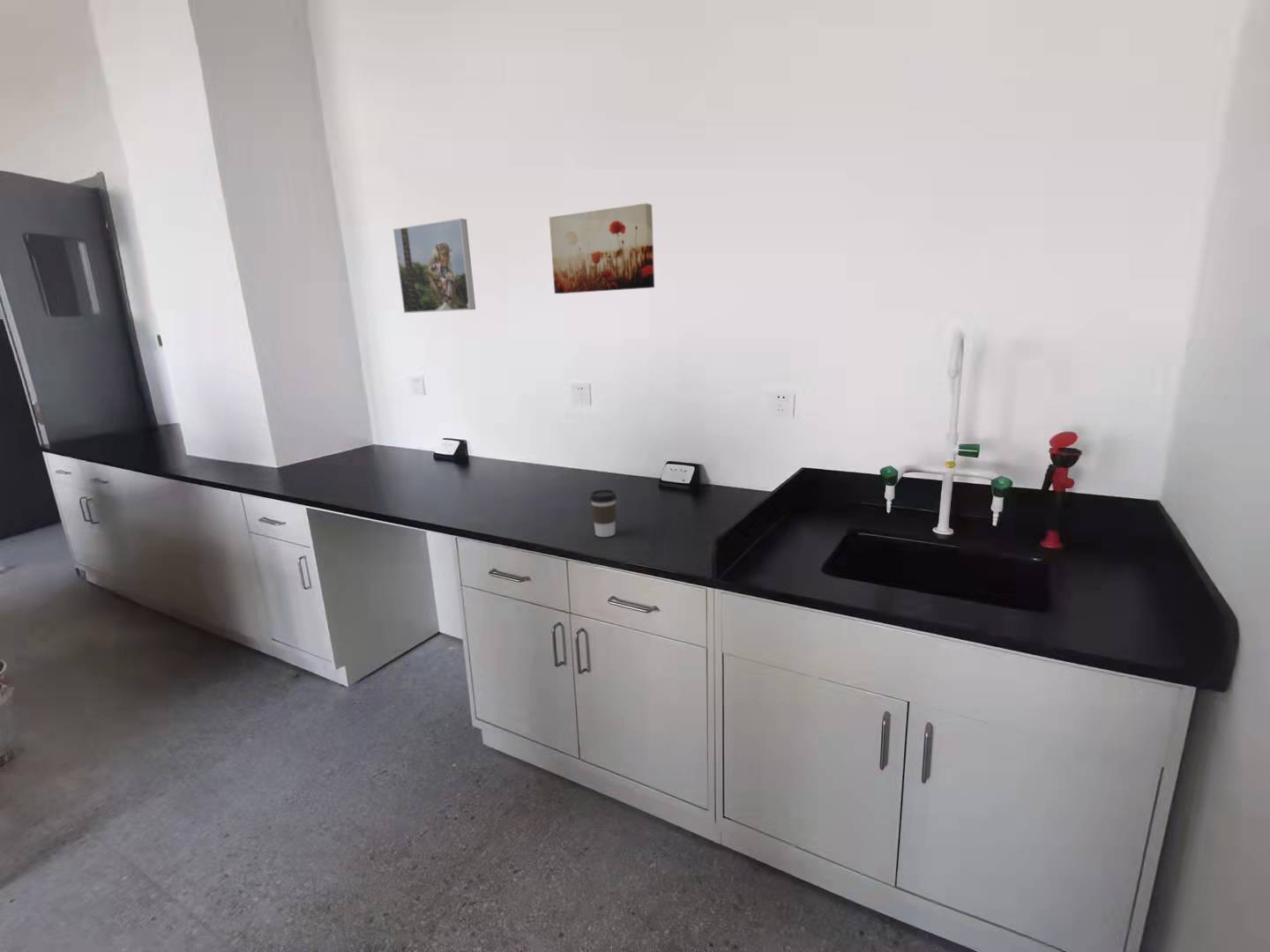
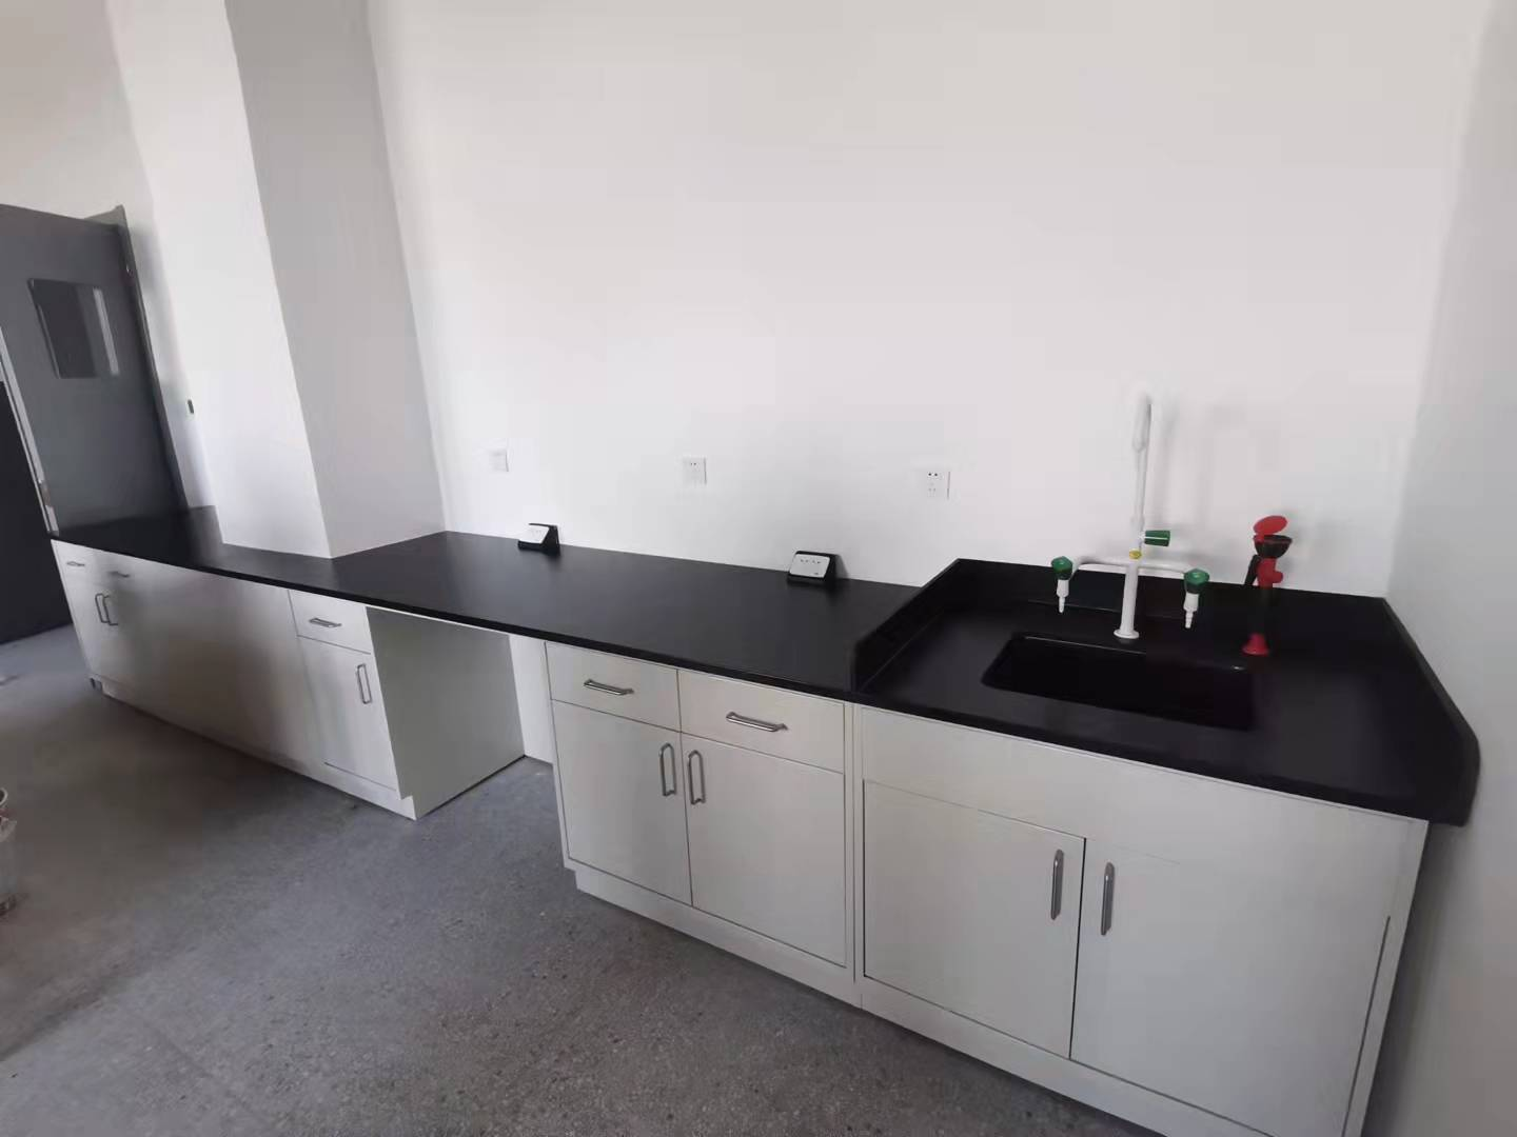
- coffee cup [589,488,617,538]
- wall art [549,203,655,294]
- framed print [392,218,476,314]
